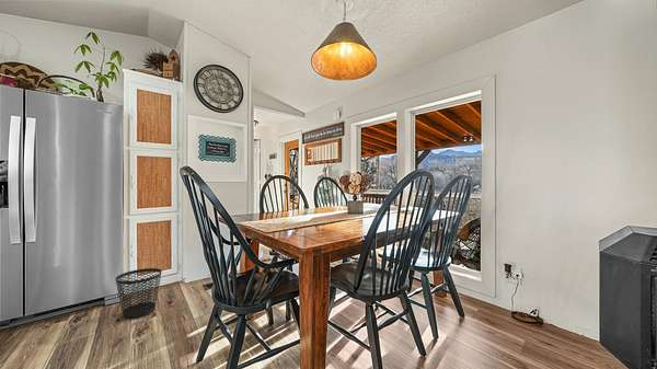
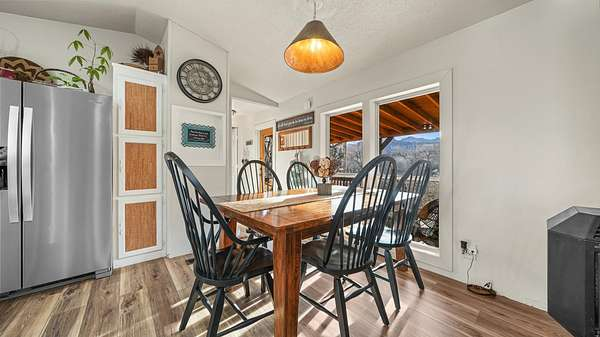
- wastebasket [115,267,163,320]
